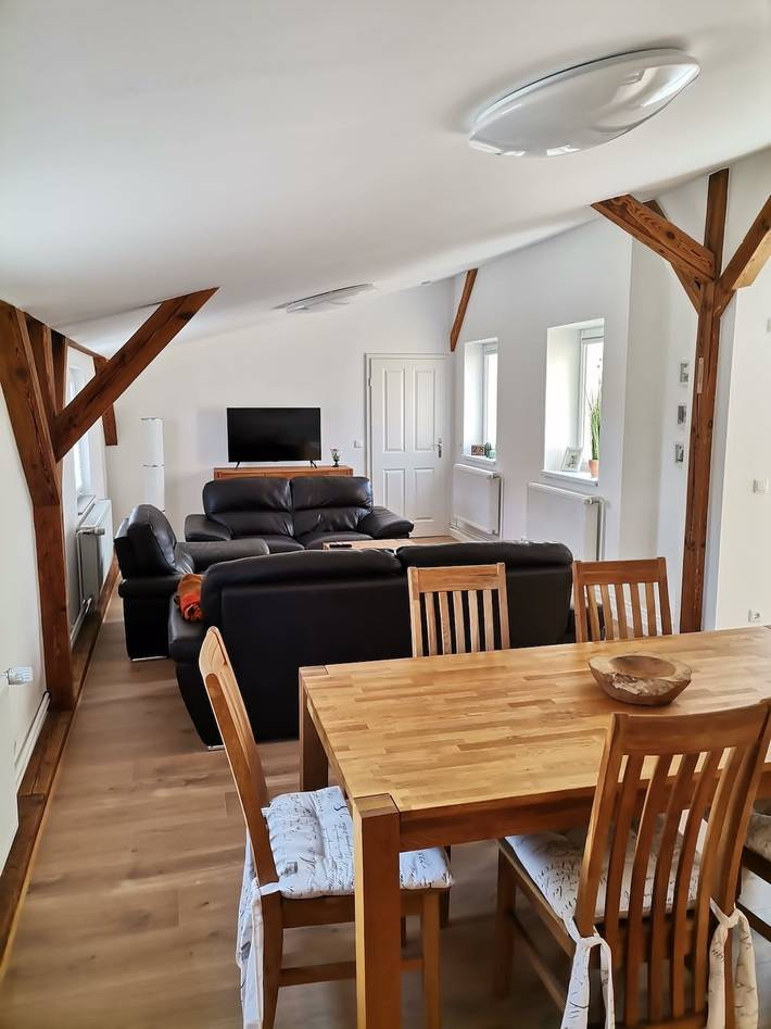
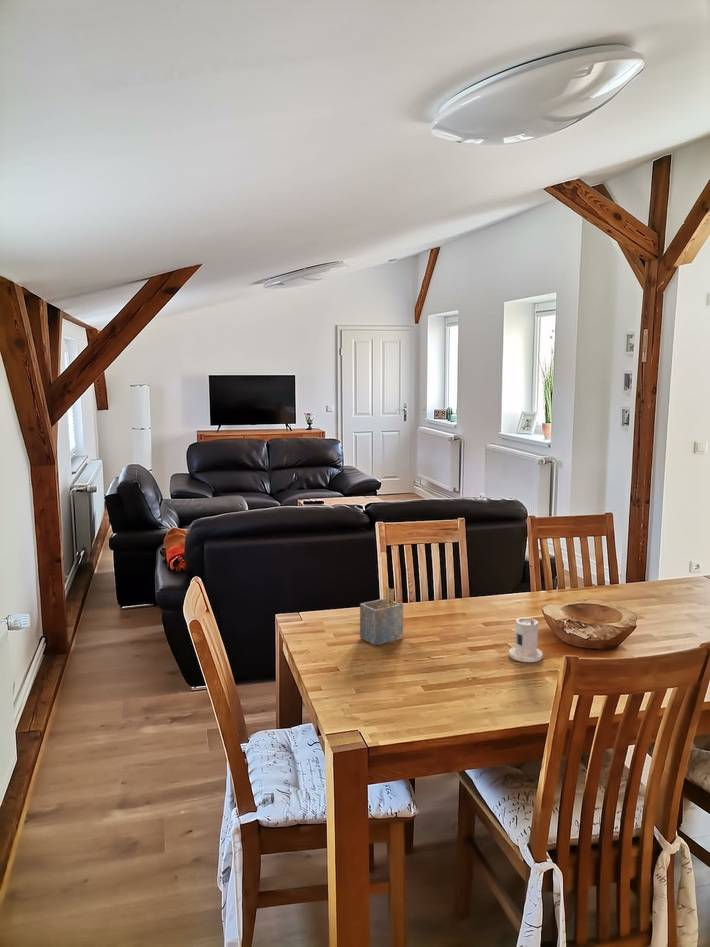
+ napkin holder [359,586,404,647]
+ candle [508,617,543,663]
